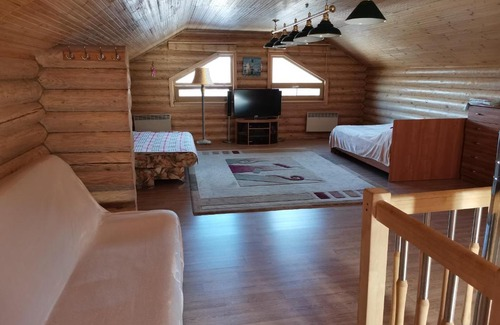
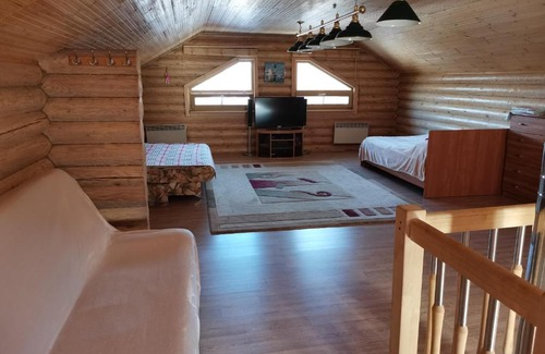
- lamp [190,67,215,145]
